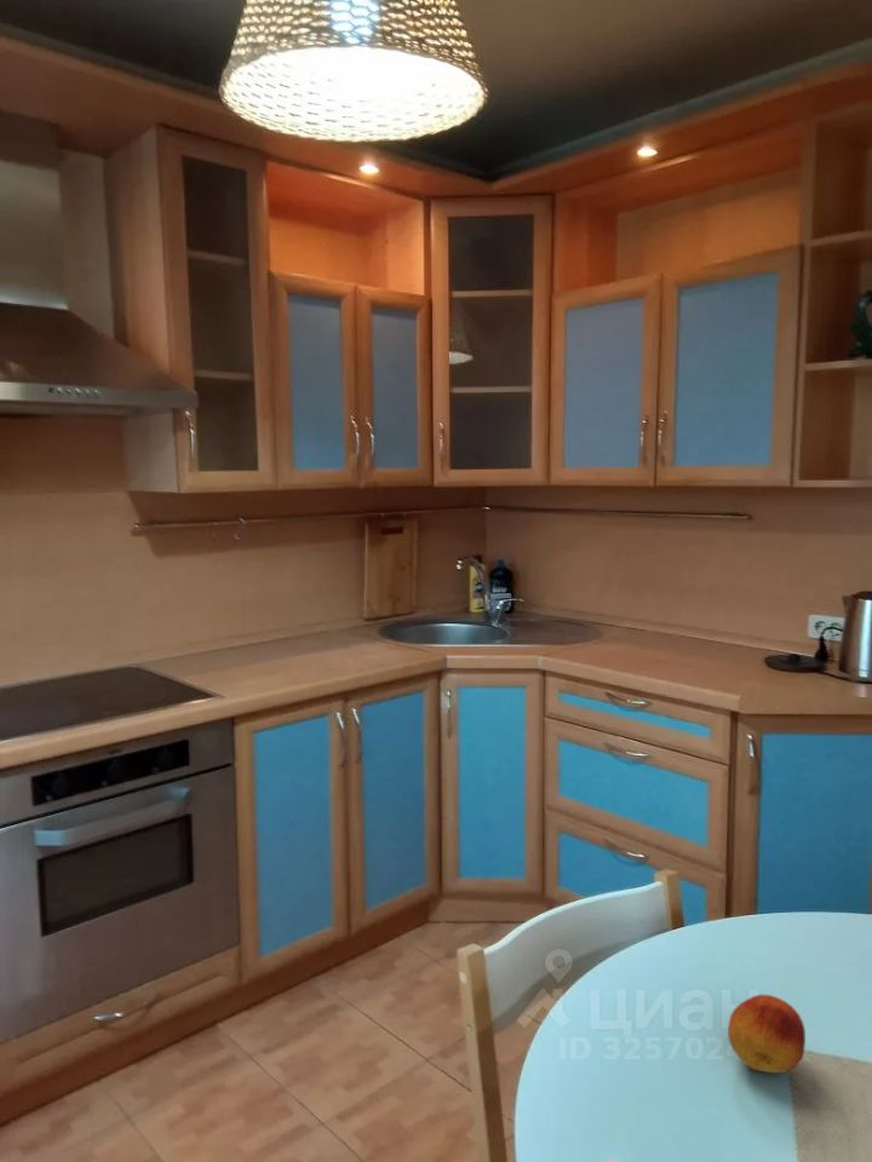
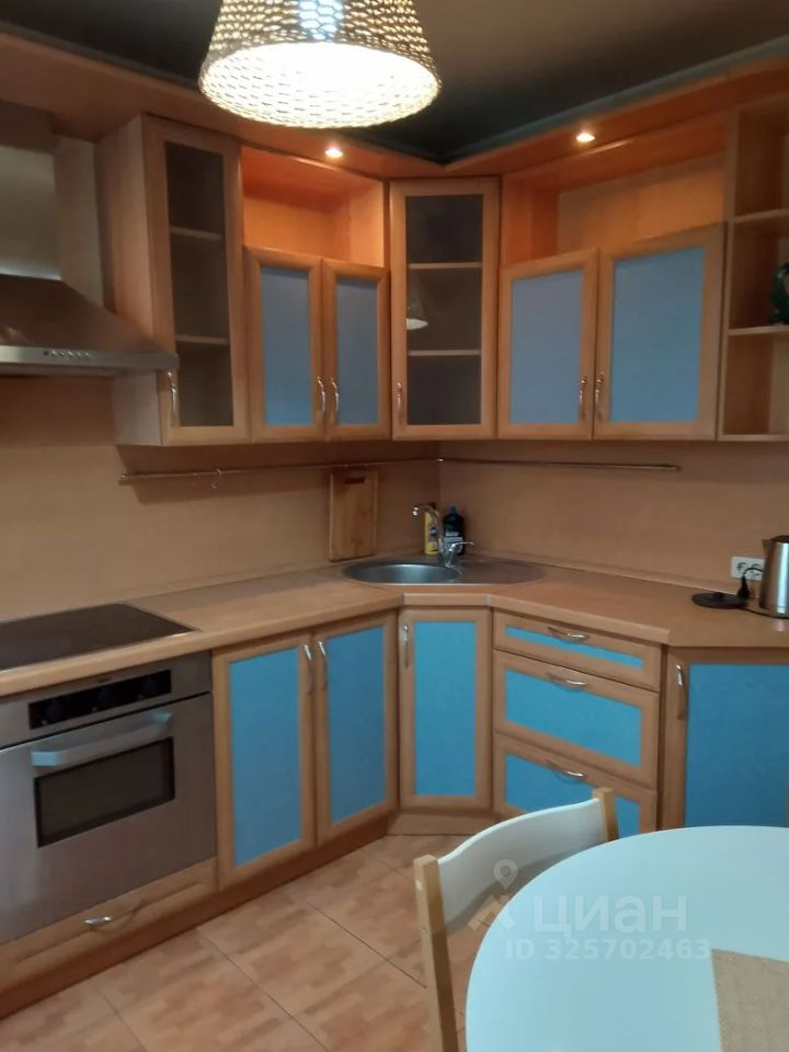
- fruit [727,994,807,1074]
